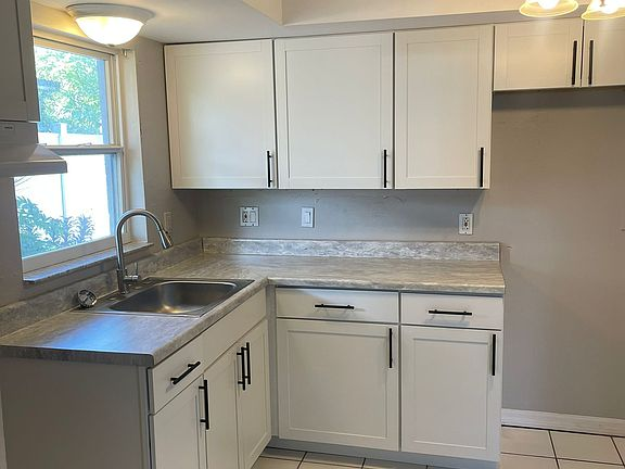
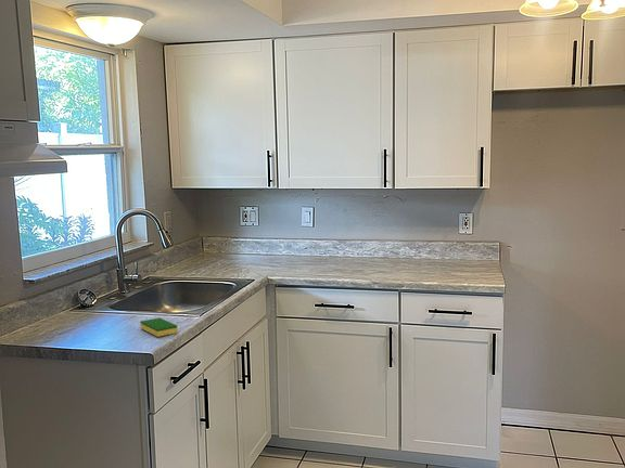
+ dish sponge [139,316,179,338]
